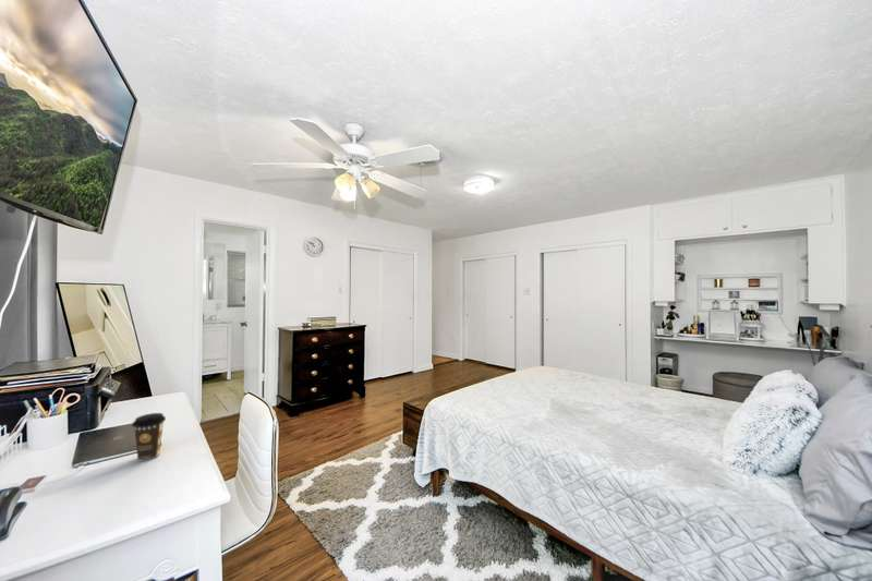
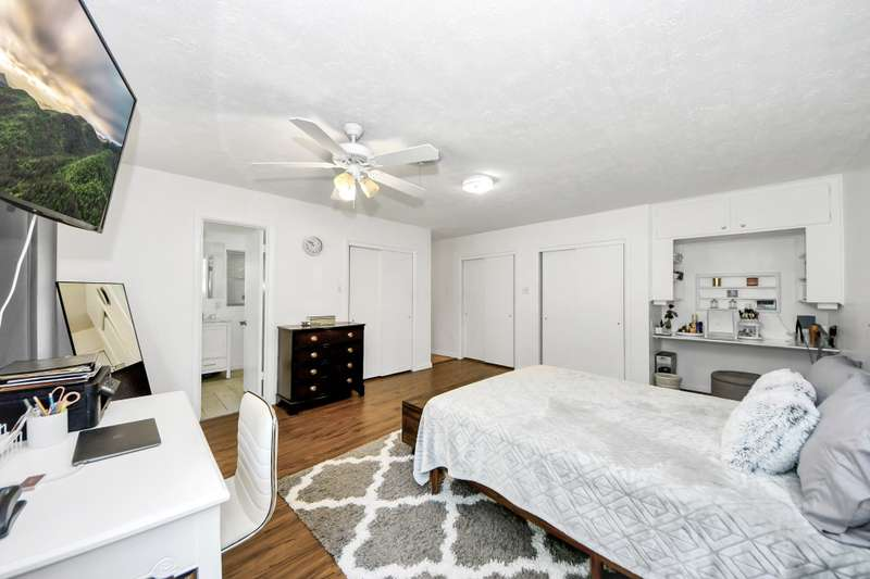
- coffee cup [131,412,167,461]
